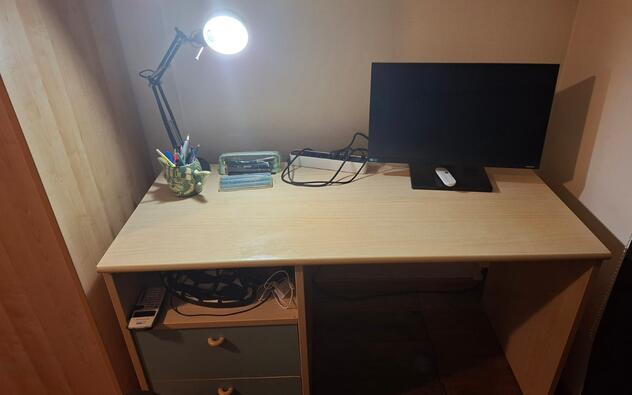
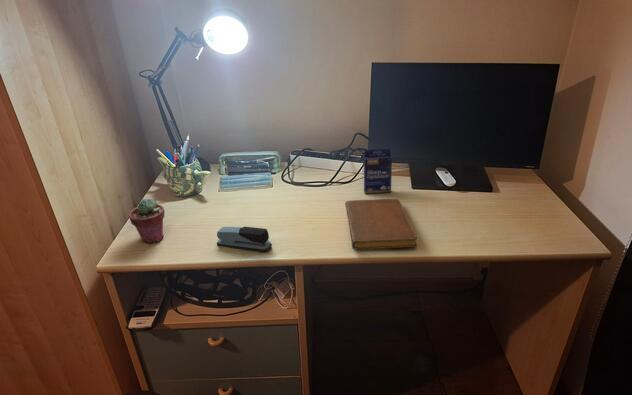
+ stapler [216,226,273,252]
+ notebook [344,198,418,250]
+ potted succulent [128,198,165,244]
+ small box [363,147,393,195]
